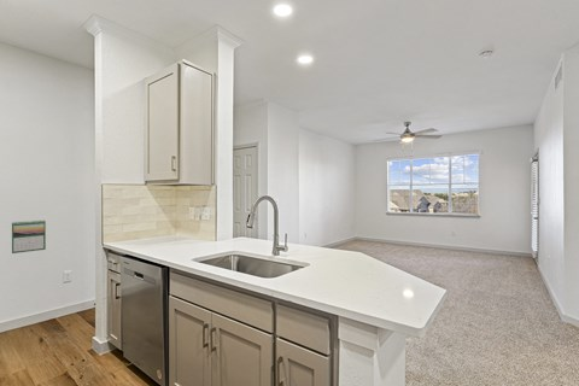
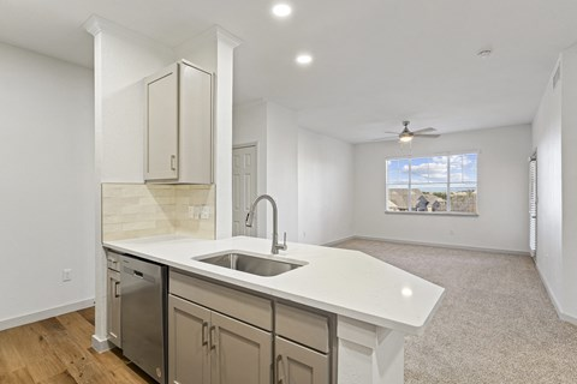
- calendar [11,220,47,255]
